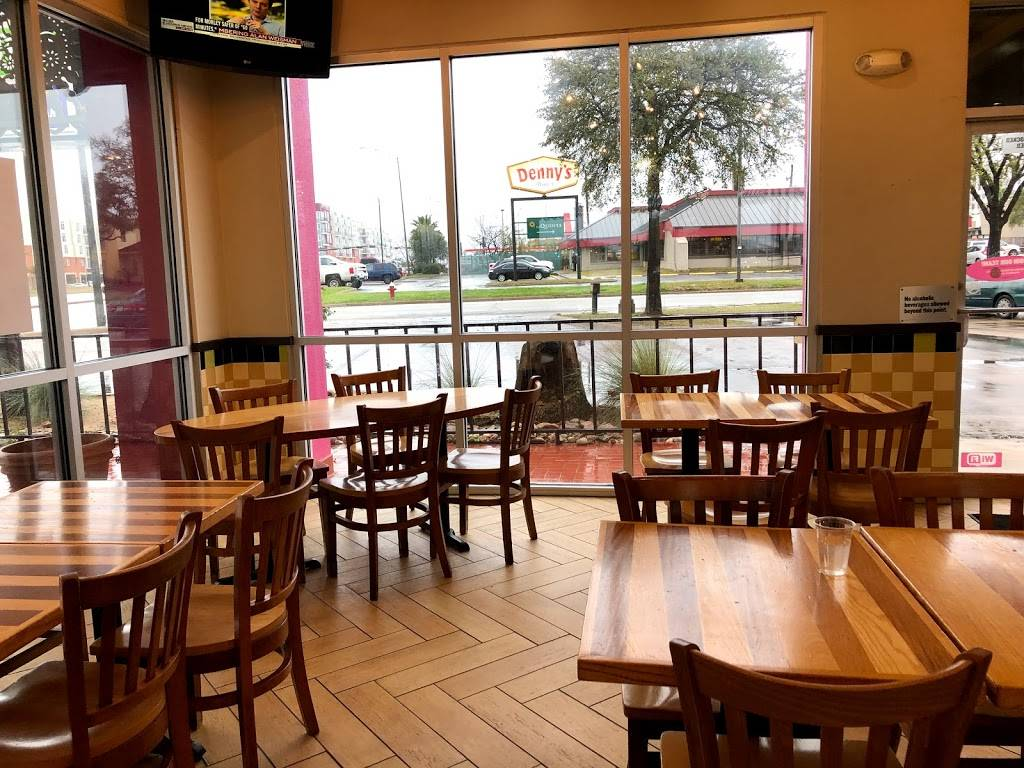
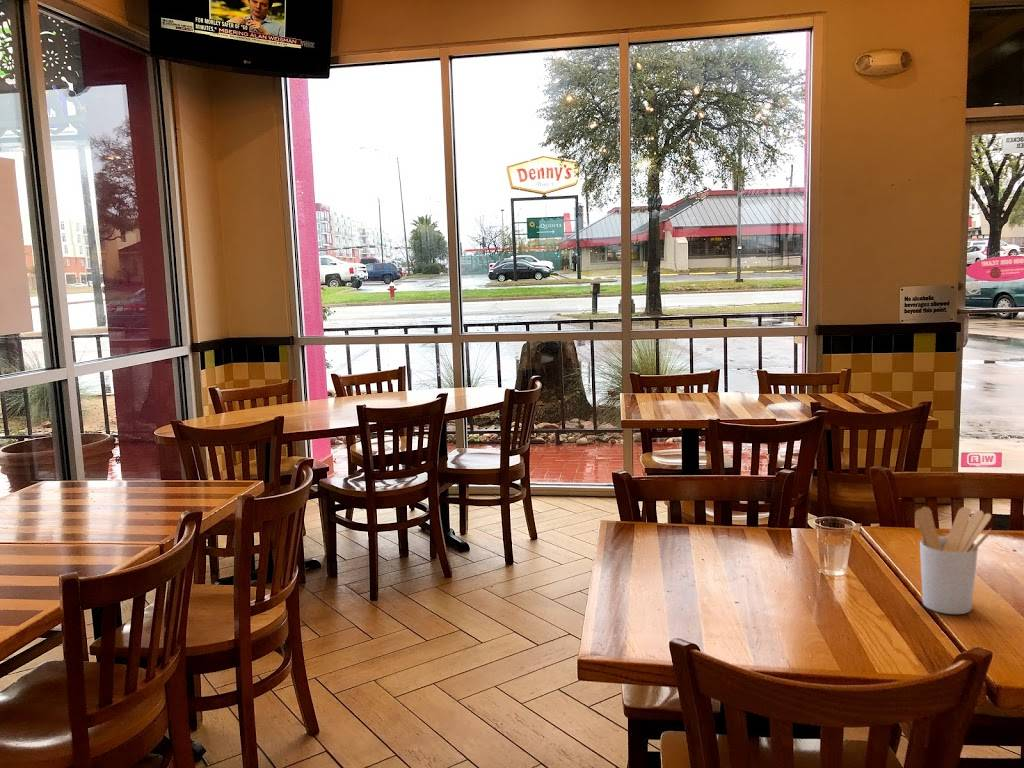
+ utensil holder [914,506,992,615]
